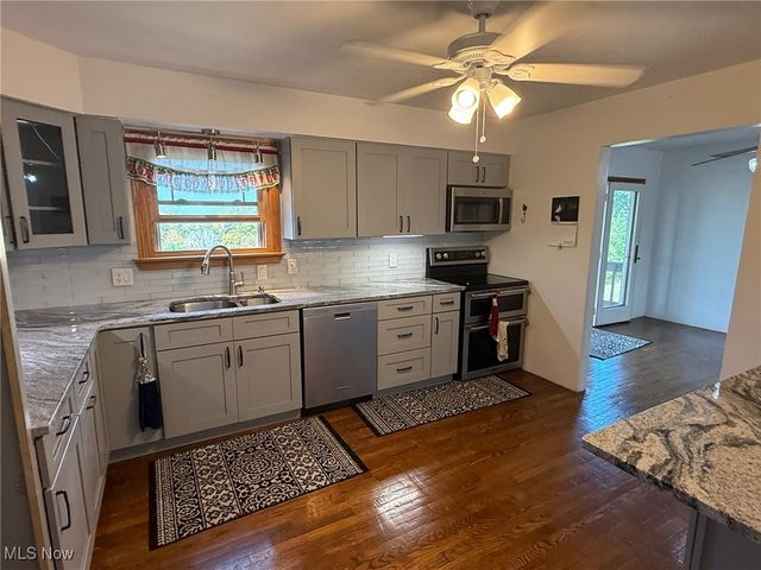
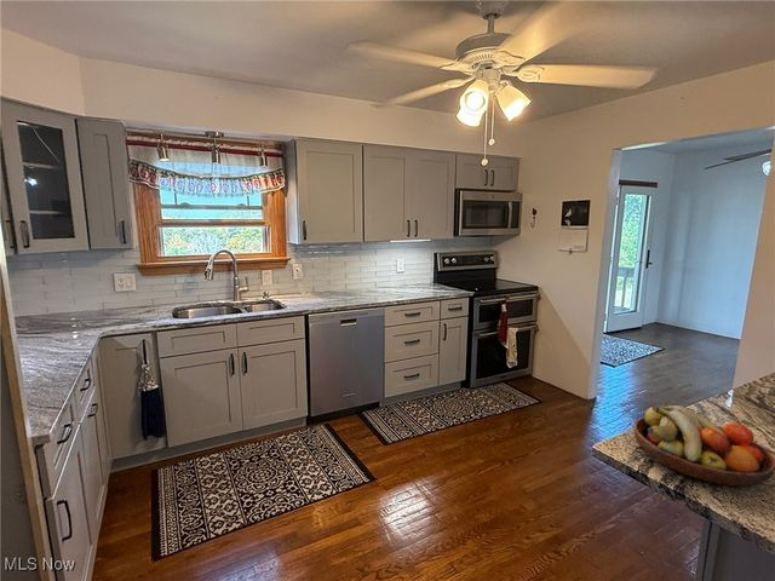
+ fruit bowl [632,404,775,488]
